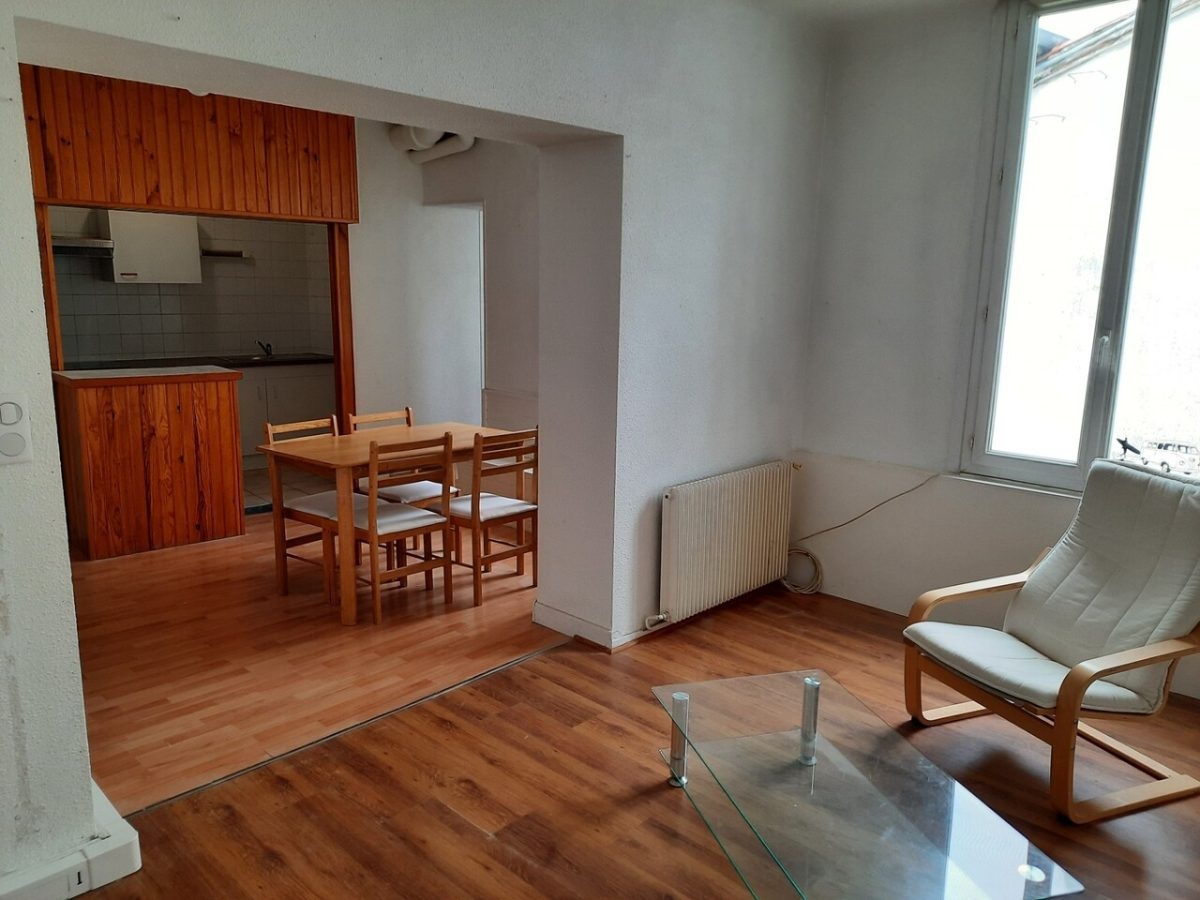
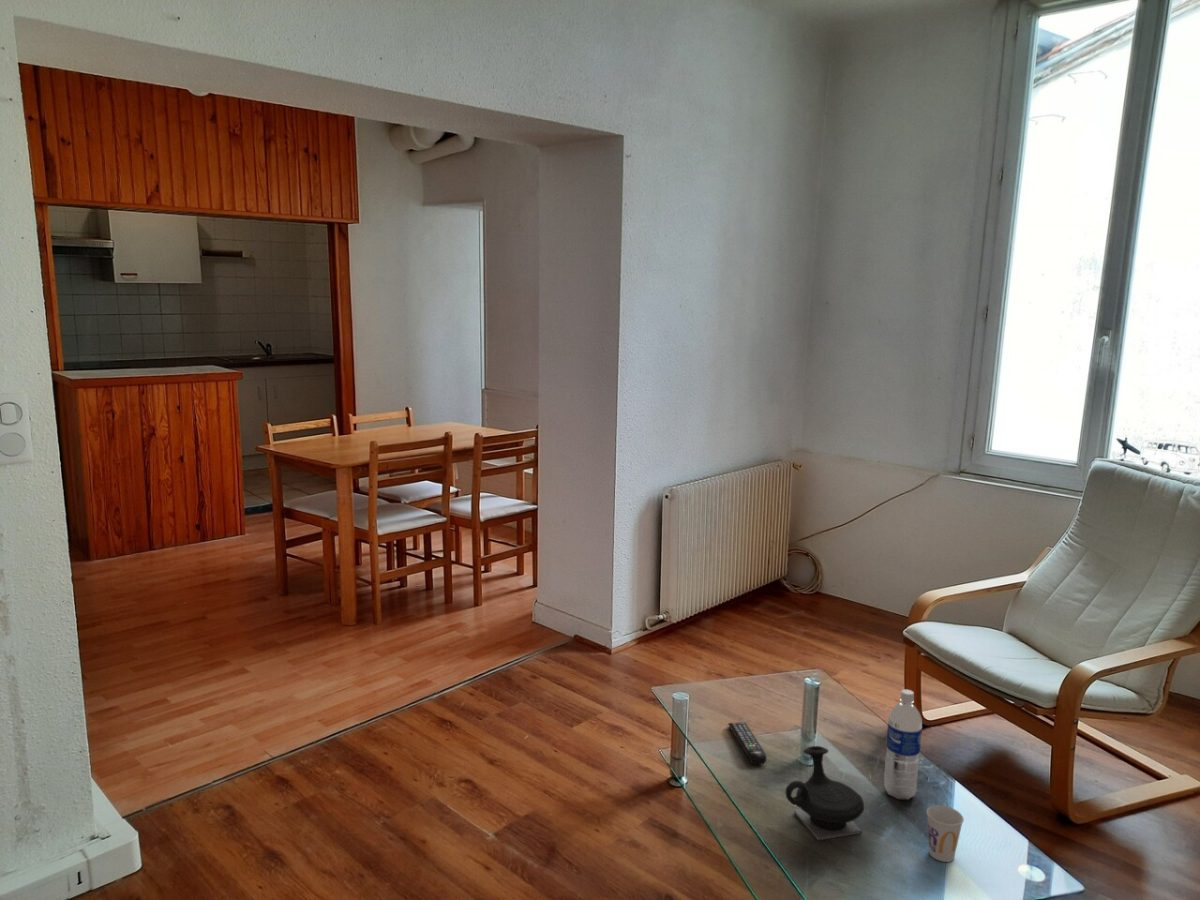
+ remote control [727,721,768,765]
+ cup [926,804,965,863]
+ water bottle [883,688,923,801]
+ teapot [785,745,865,841]
